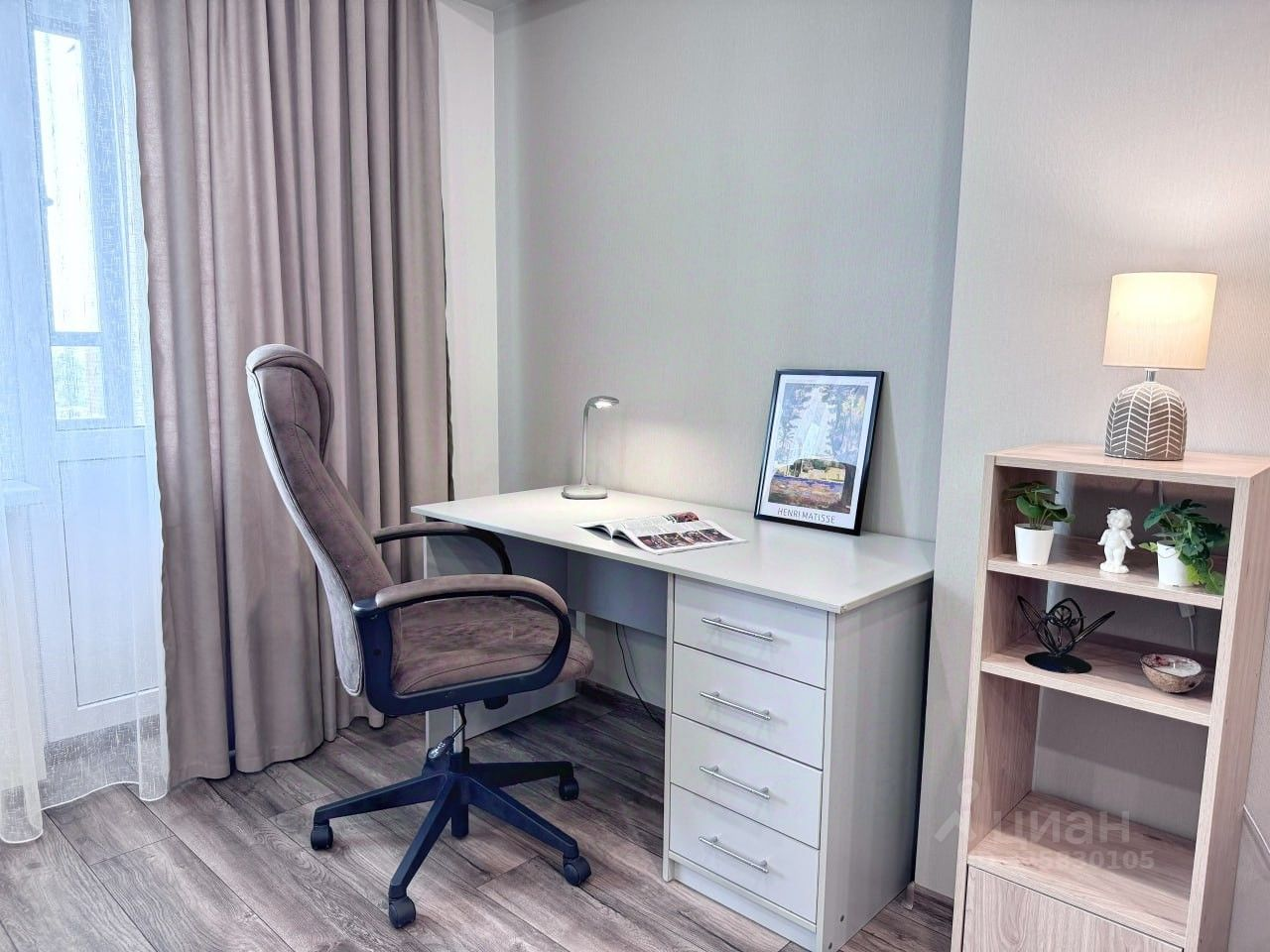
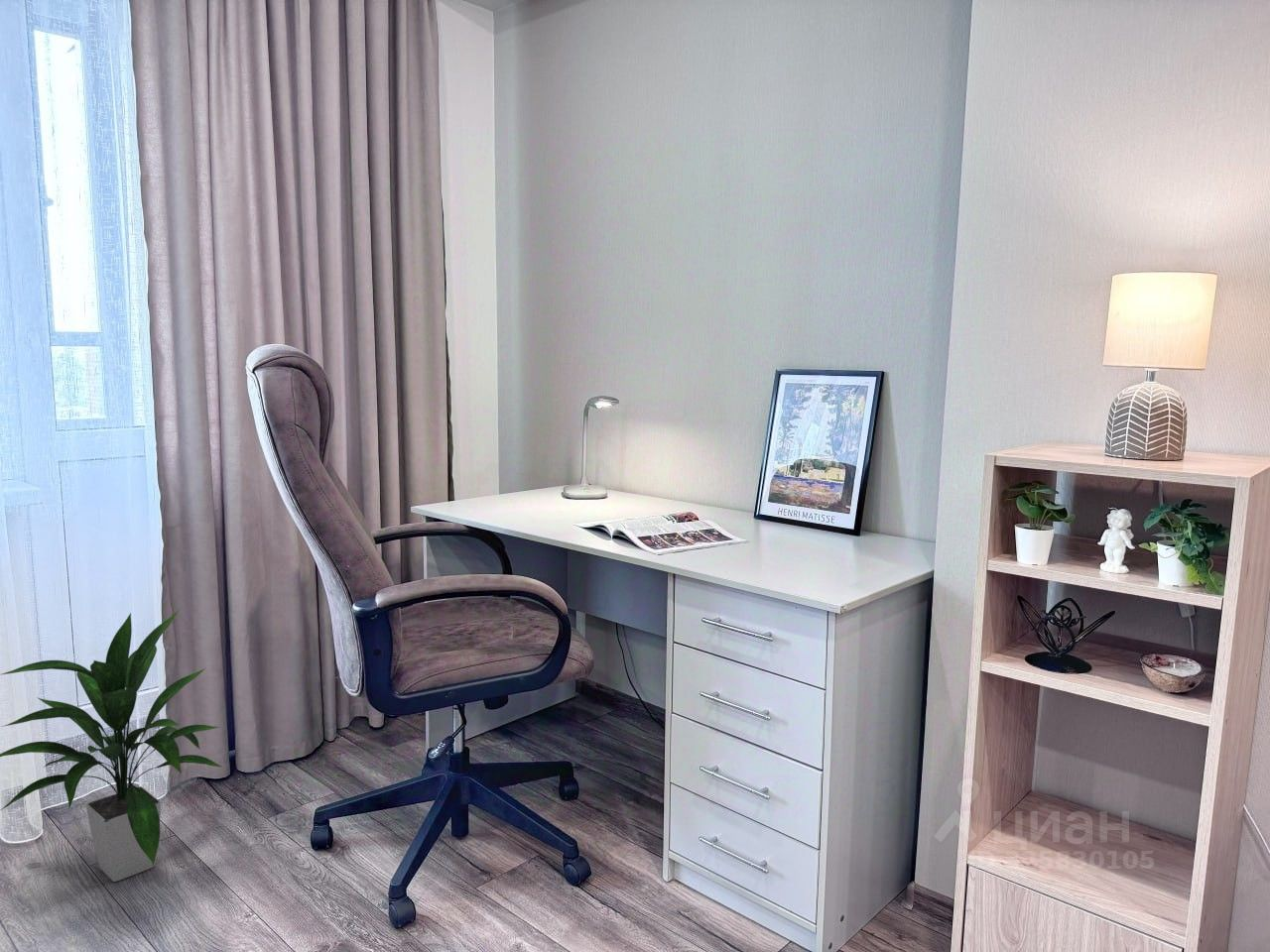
+ indoor plant [0,609,224,883]
